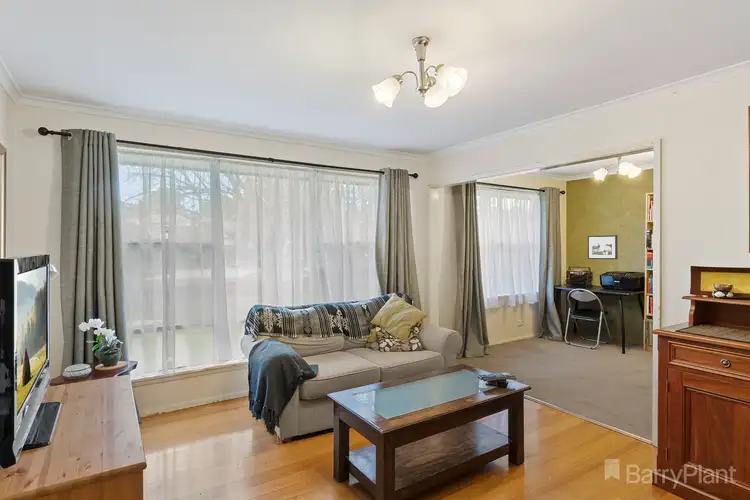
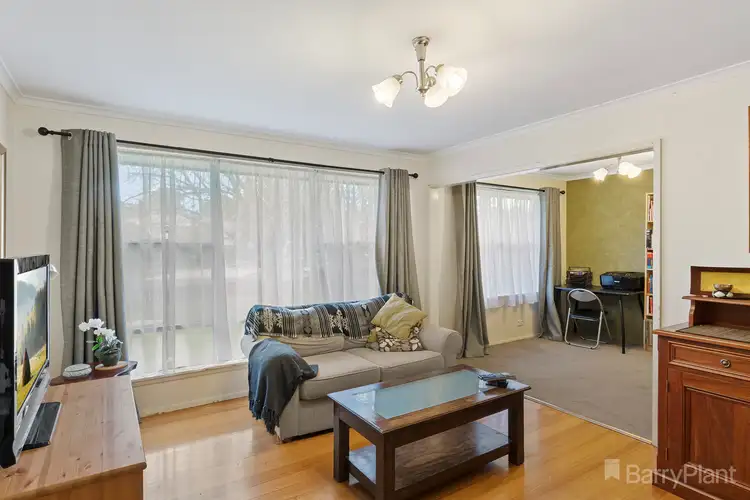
- picture frame [587,234,619,260]
